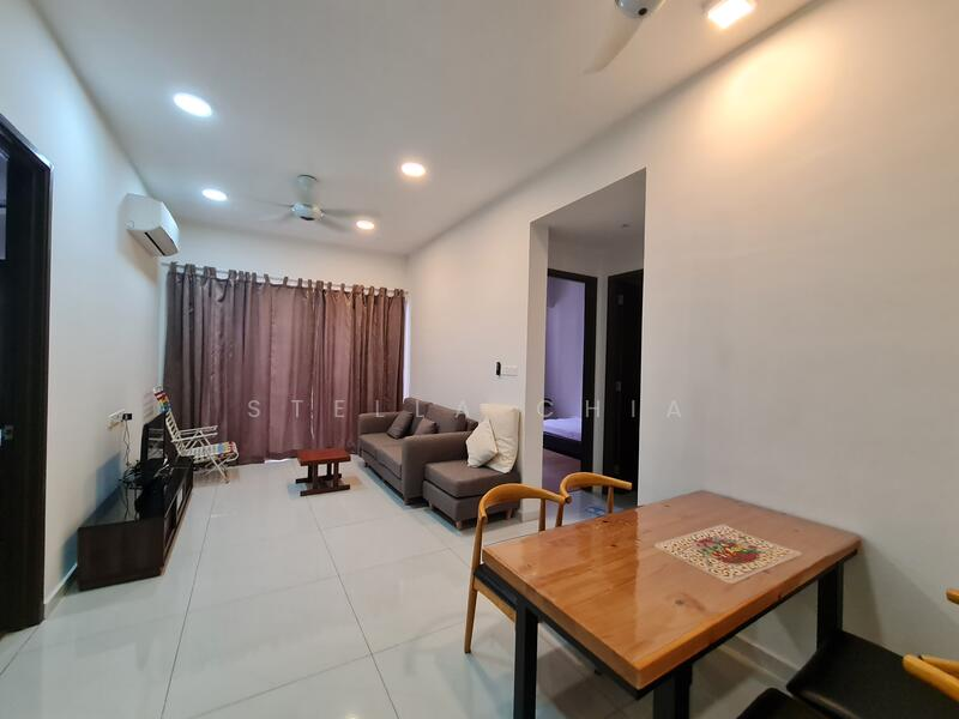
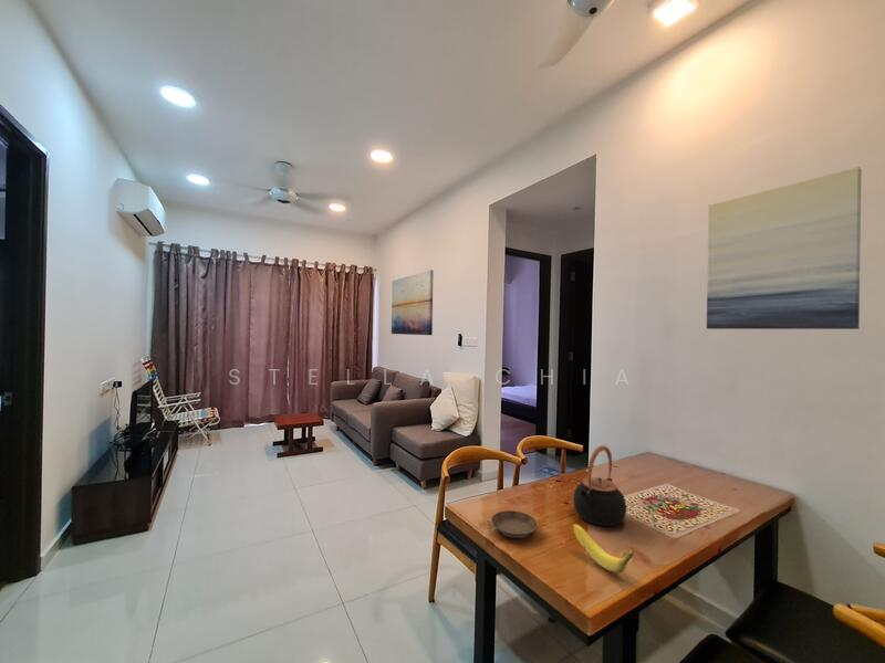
+ wall art [706,166,863,330]
+ teapot [572,444,627,527]
+ banana [572,523,635,573]
+ saucer [490,509,539,539]
+ wall art [391,269,435,336]
